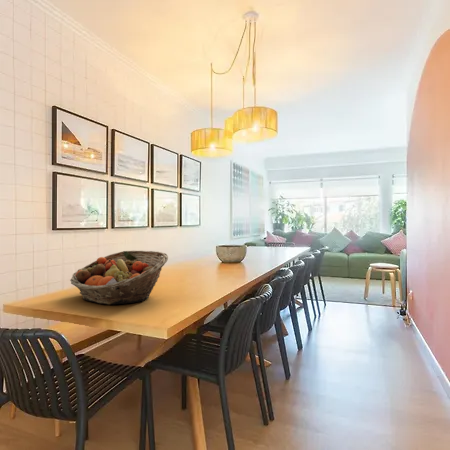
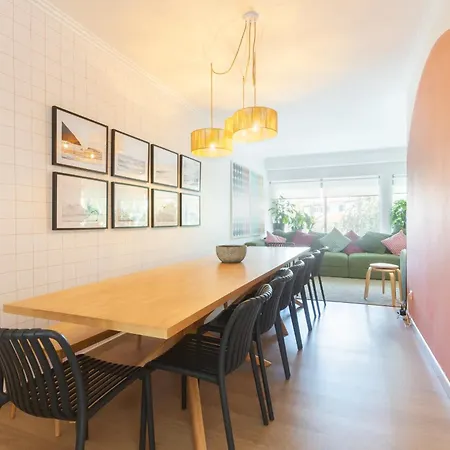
- fruit basket [69,250,169,305]
